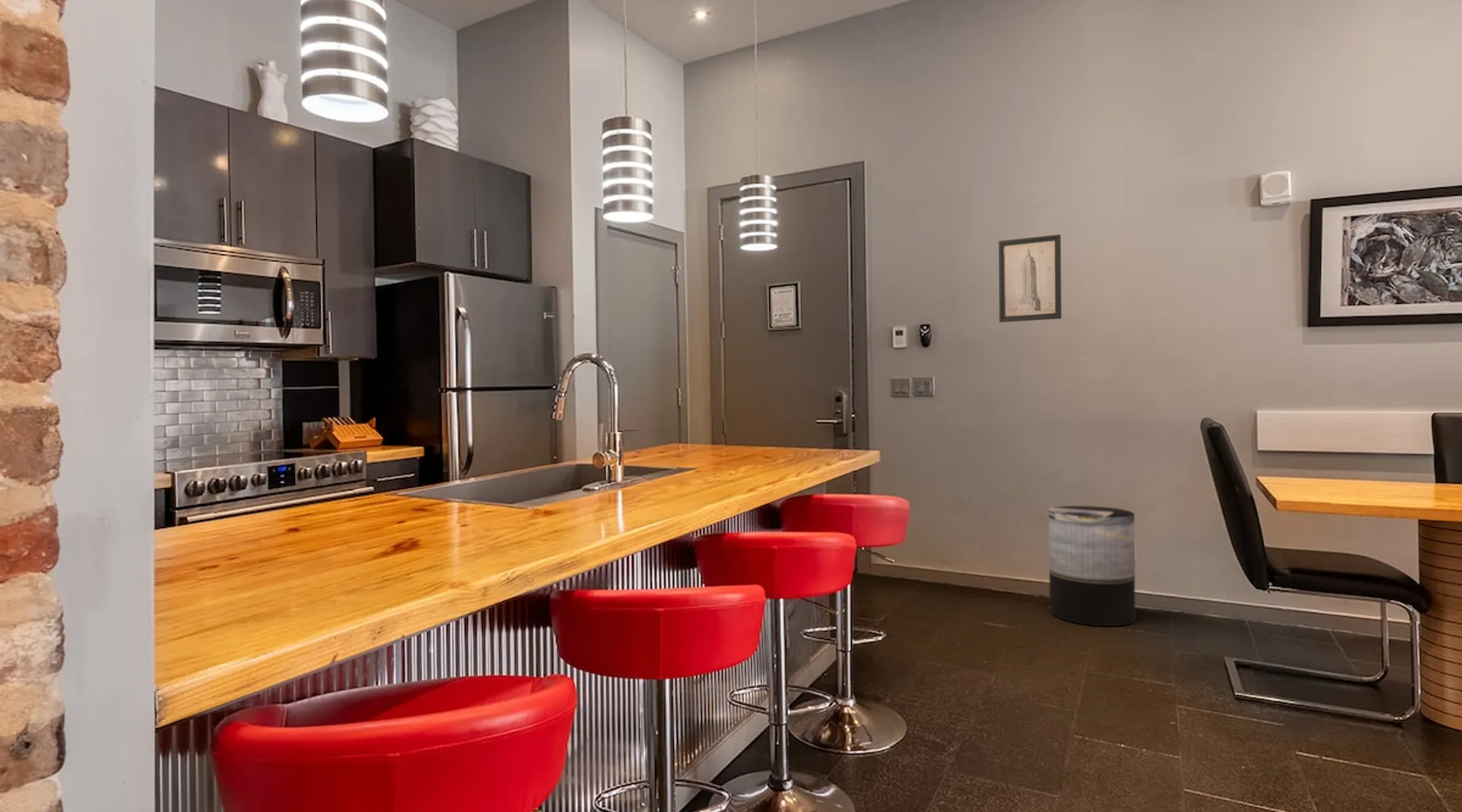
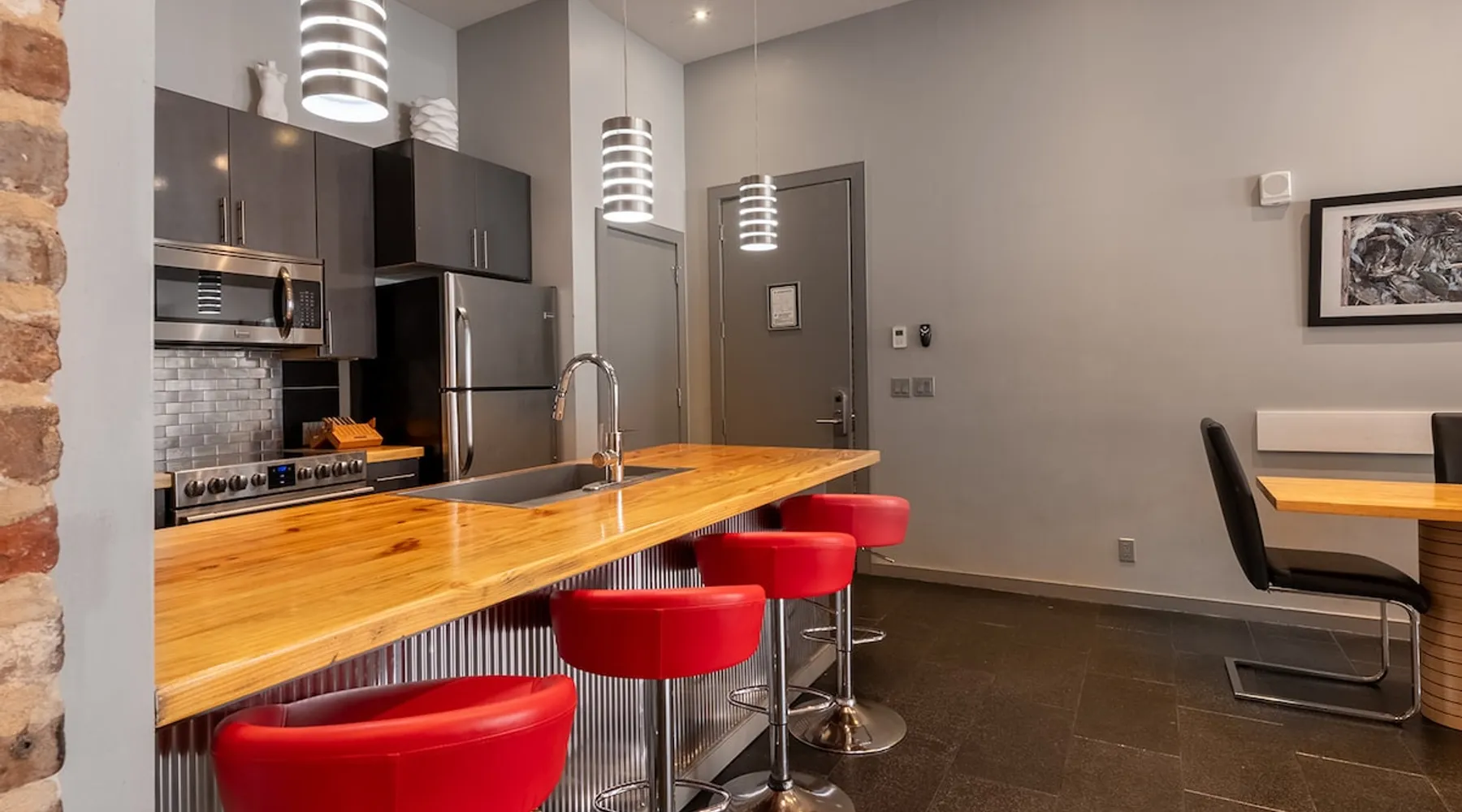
- trash can [1048,505,1136,627]
- wall art [998,234,1062,323]
